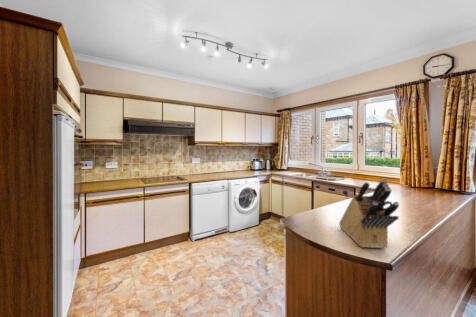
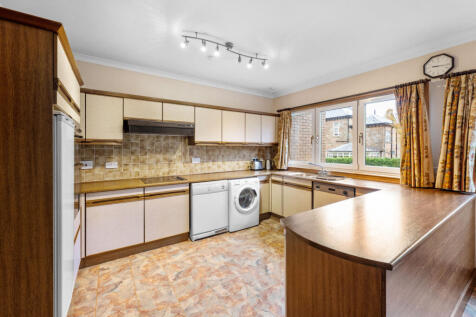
- knife block [338,178,400,249]
